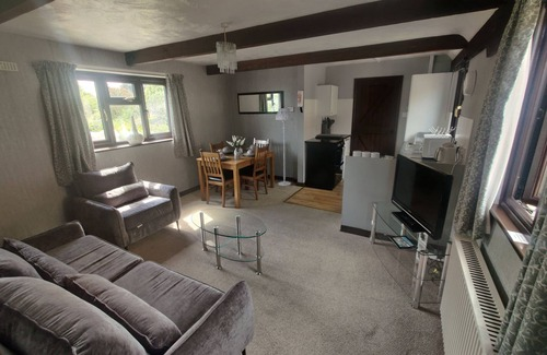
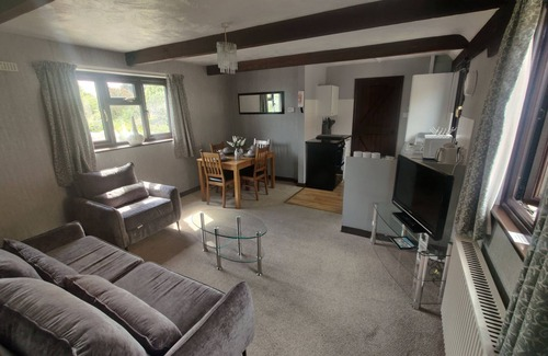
- floor lamp [275,107,294,187]
